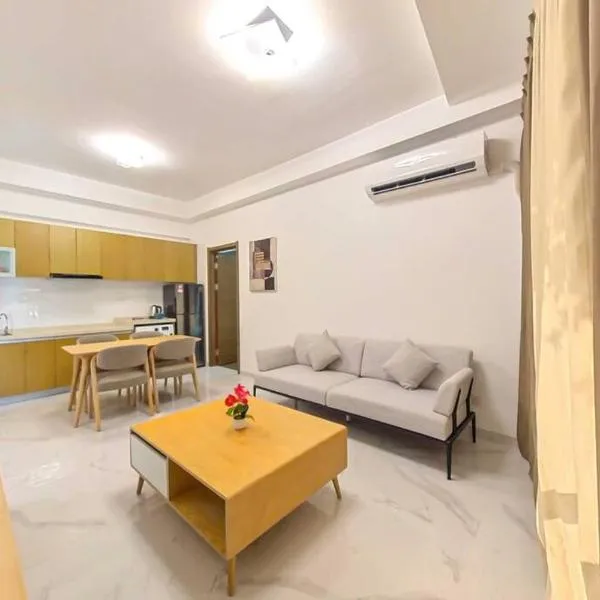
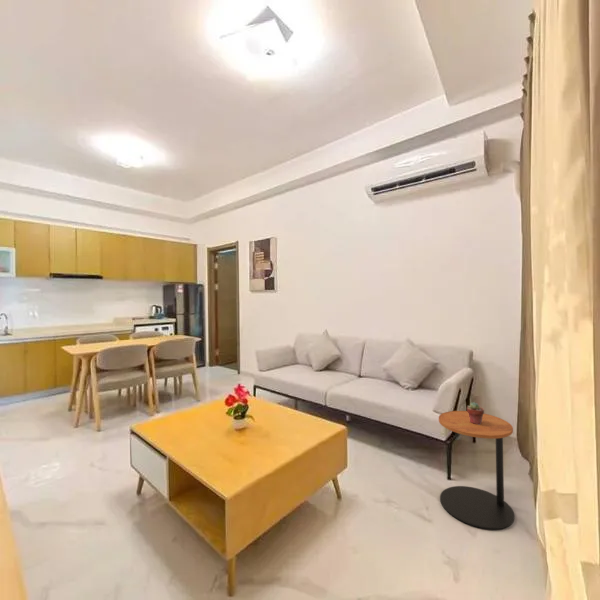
+ potted succulent [466,401,485,425]
+ side table [438,410,516,530]
